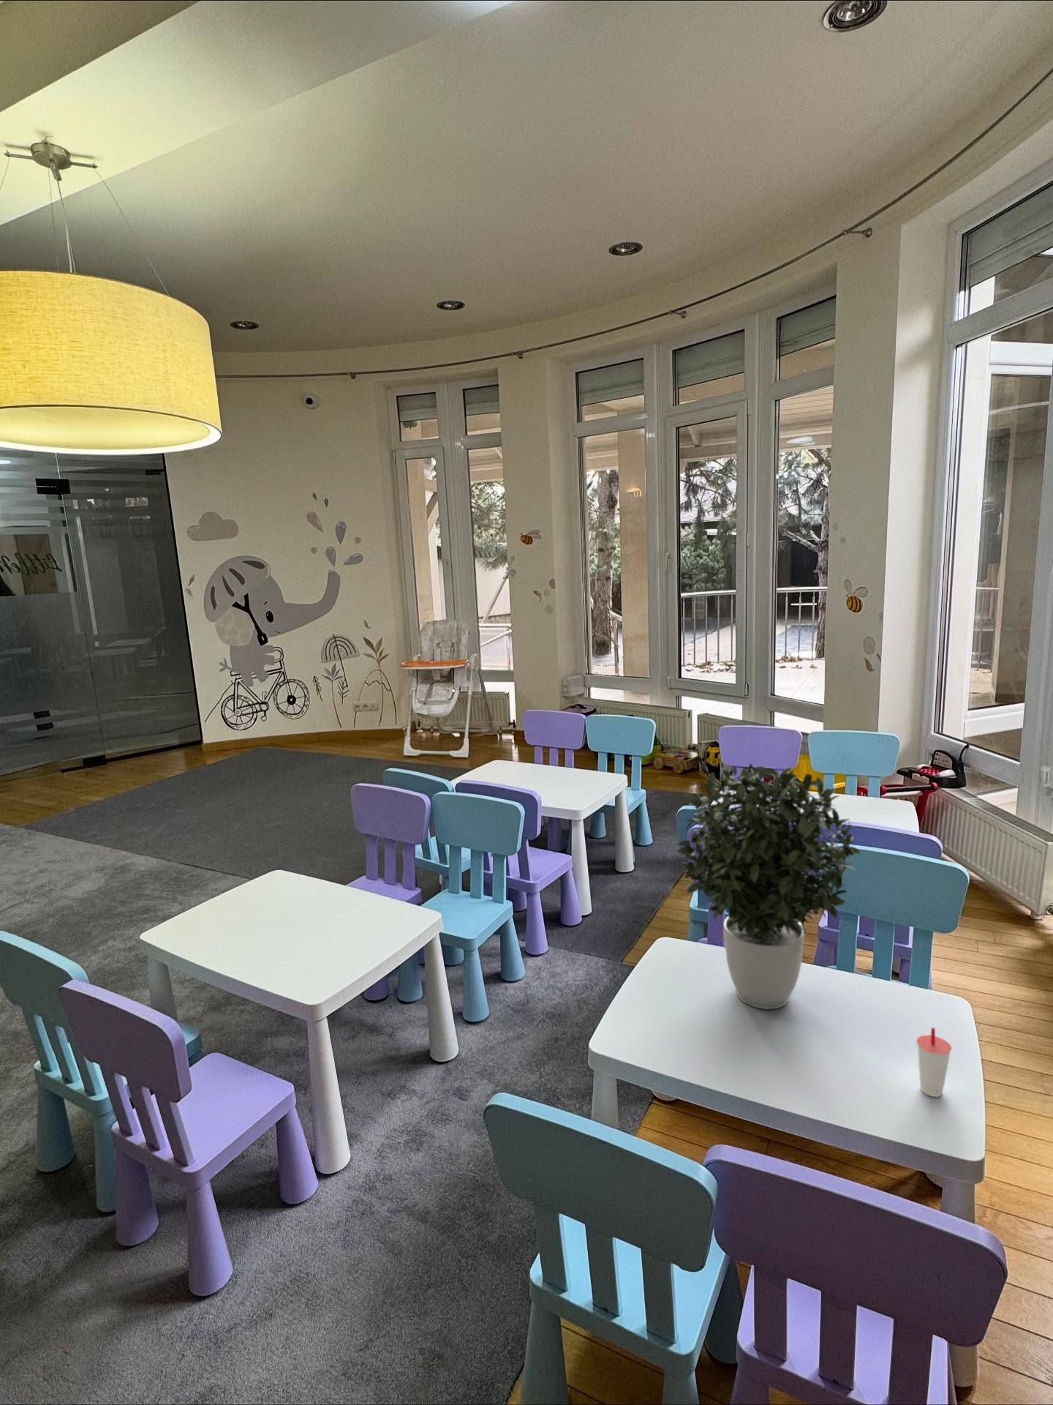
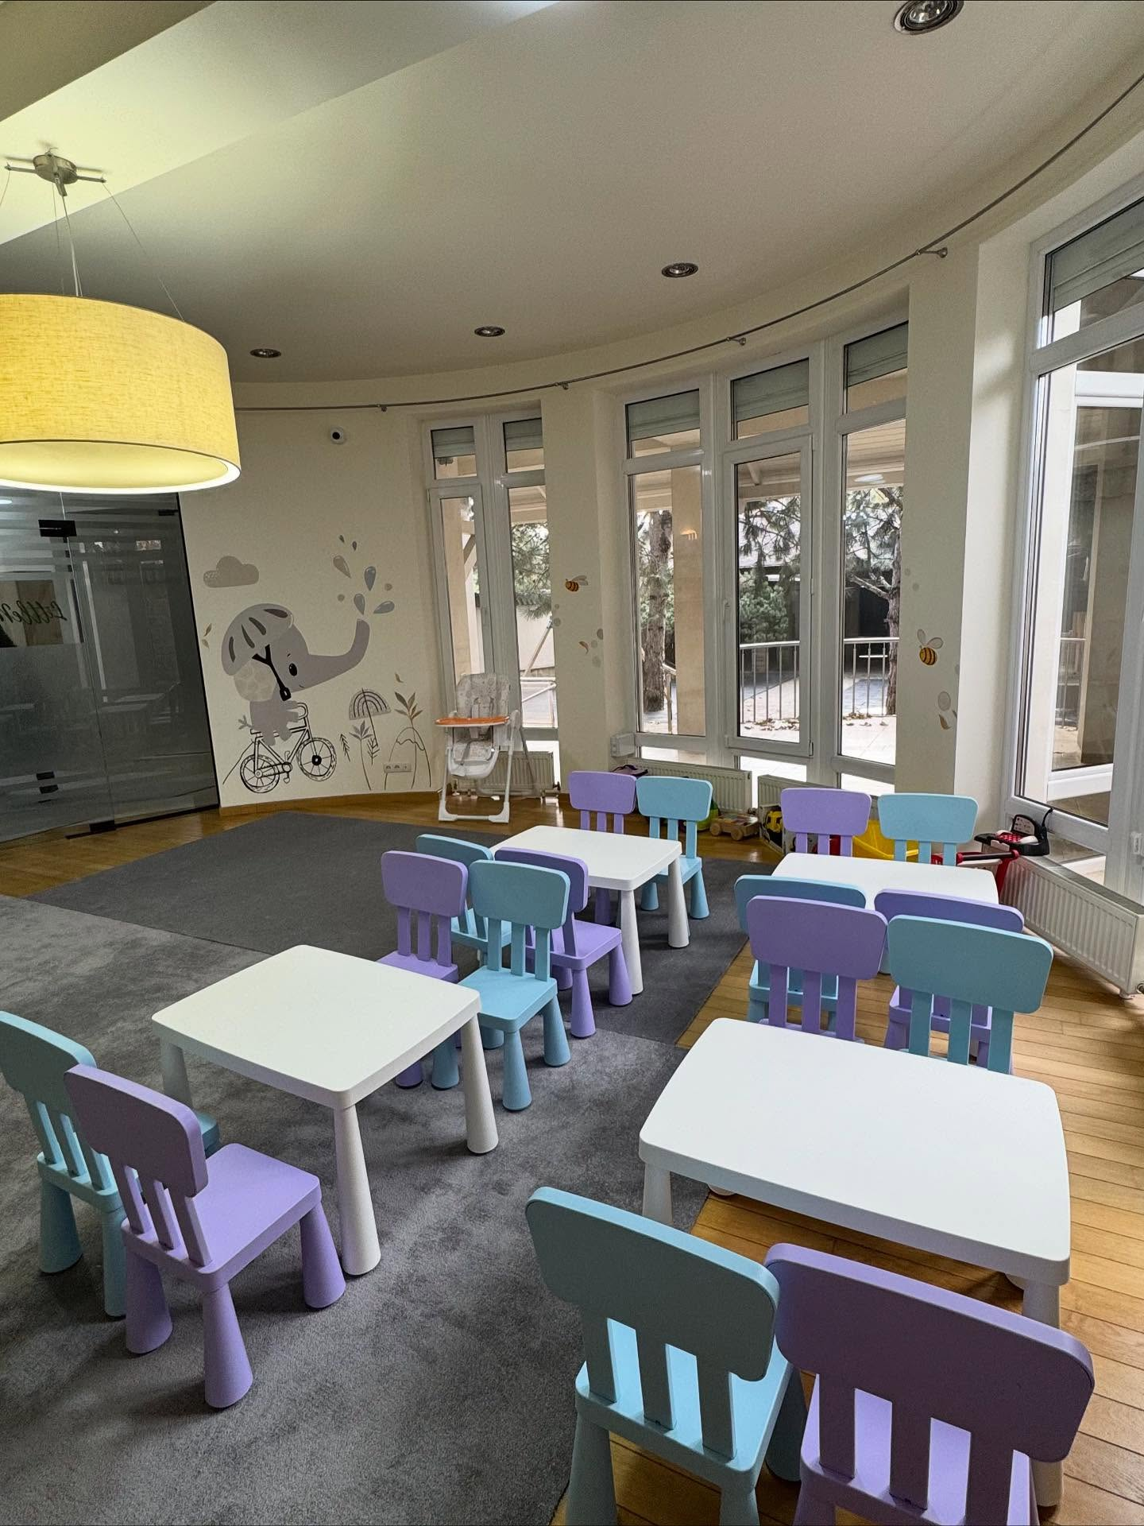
- potted plant [677,762,861,1010]
- cup [916,1028,952,1097]
